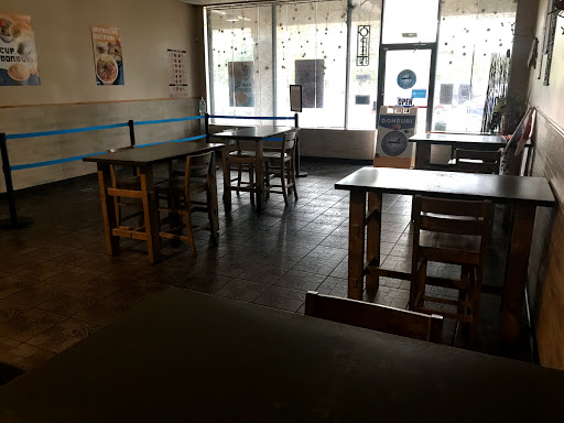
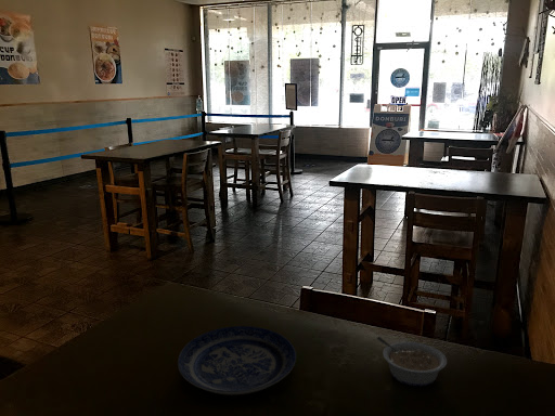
+ legume [376,336,448,387]
+ plate [177,325,297,395]
